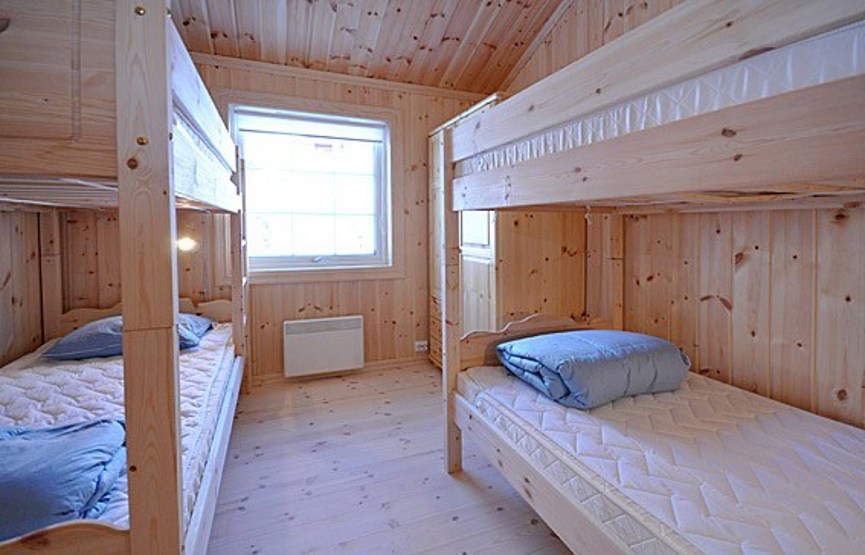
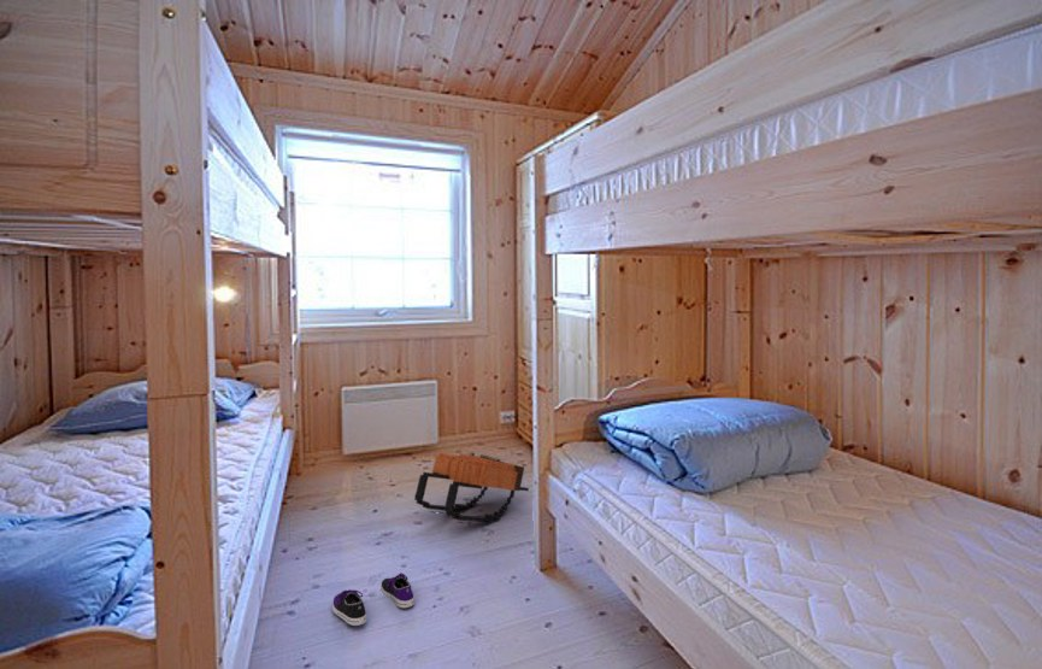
+ backpack [413,451,530,526]
+ shoe [331,571,416,627]
